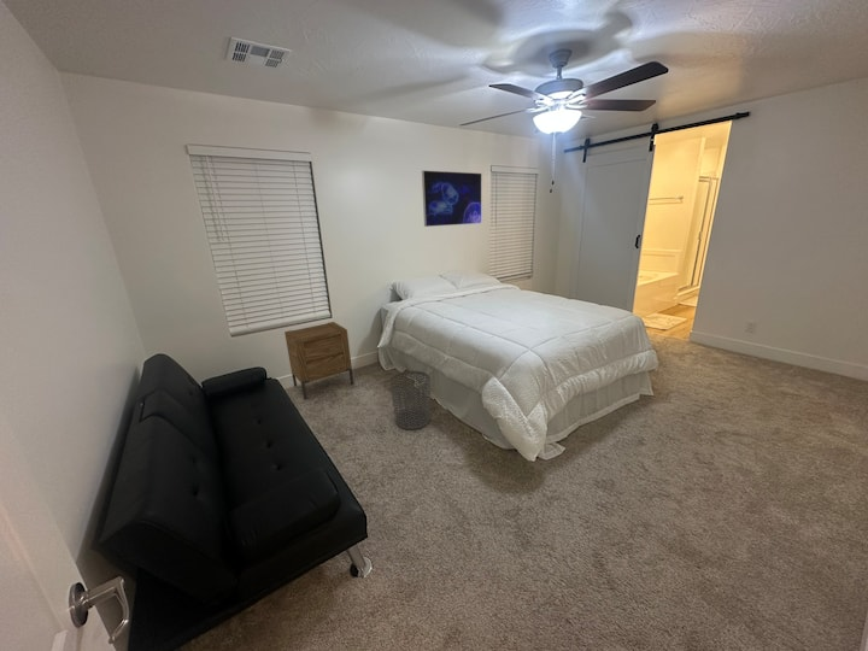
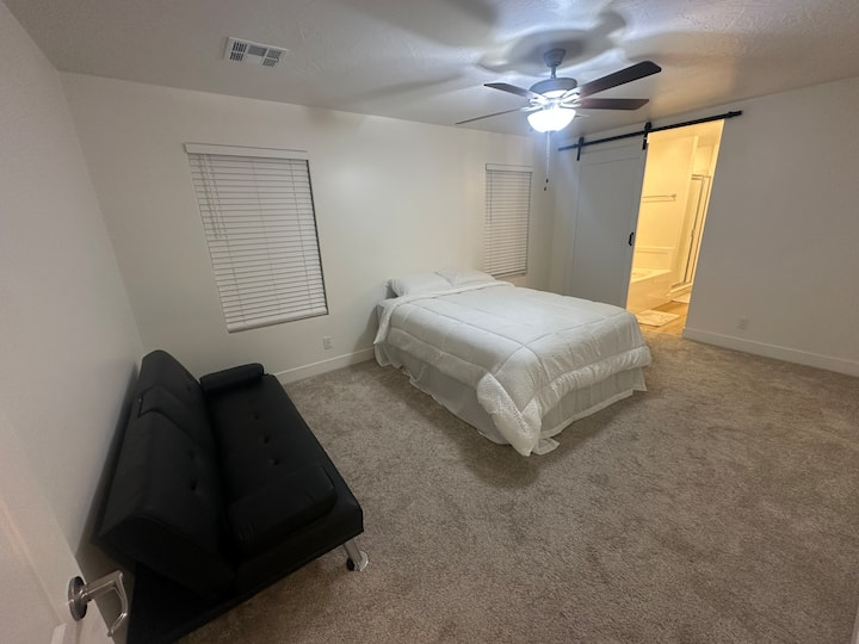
- nightstand [283,321,354,401]
- waste bin [389,370,432,430]
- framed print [421,170,482,228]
